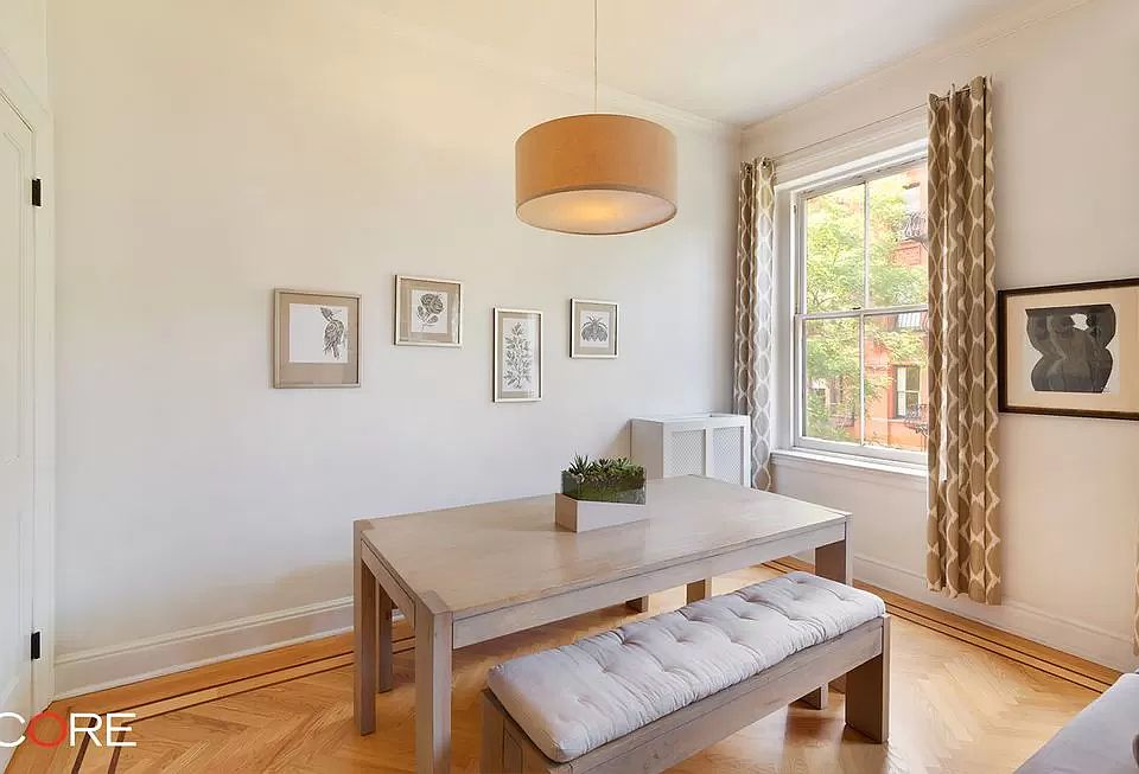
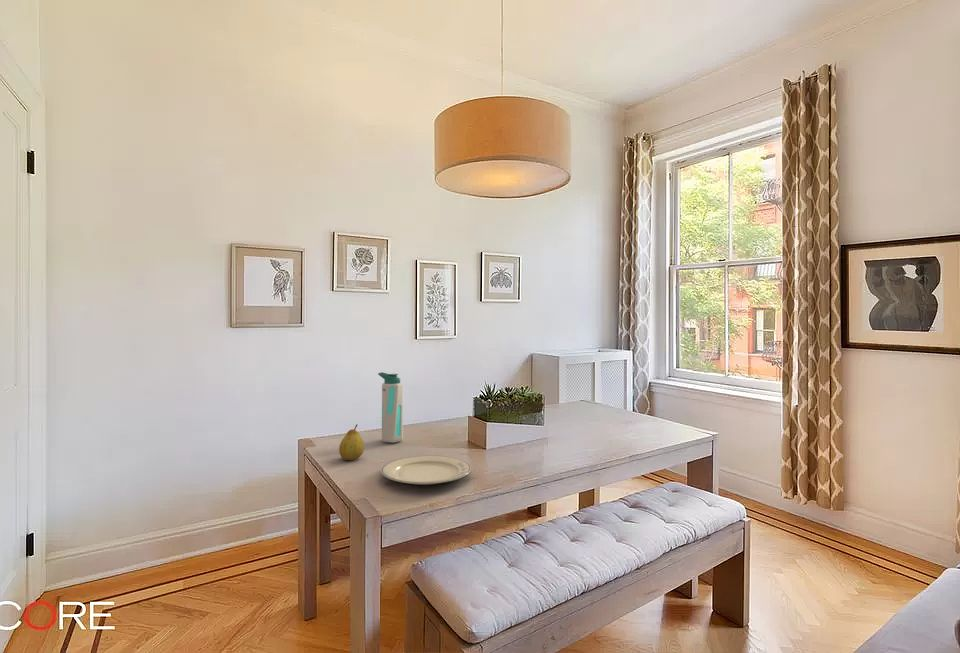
+ fruit [338,423,365,461]
+ chinaware [380,455,472,486]
+ water bottle [377,371,404,444]
